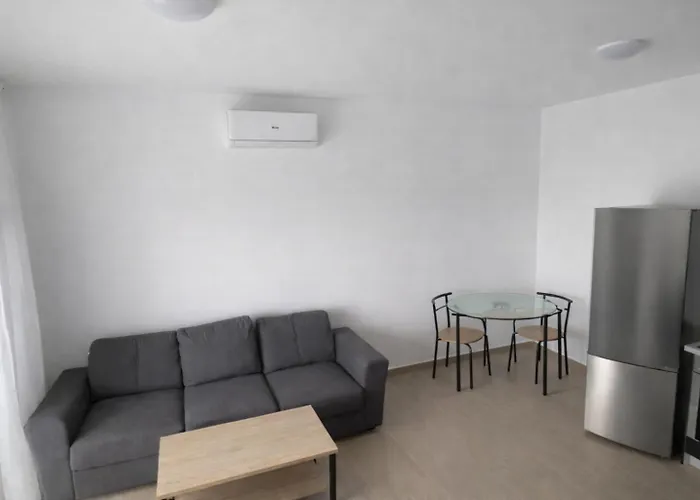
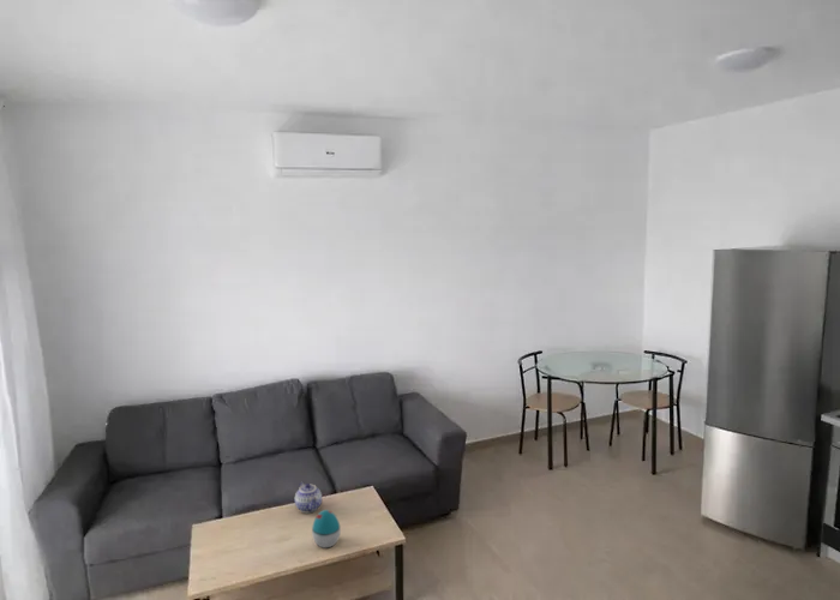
+ decorative egg [311,509,342,548]
+ teapot [294,481,323,514]
